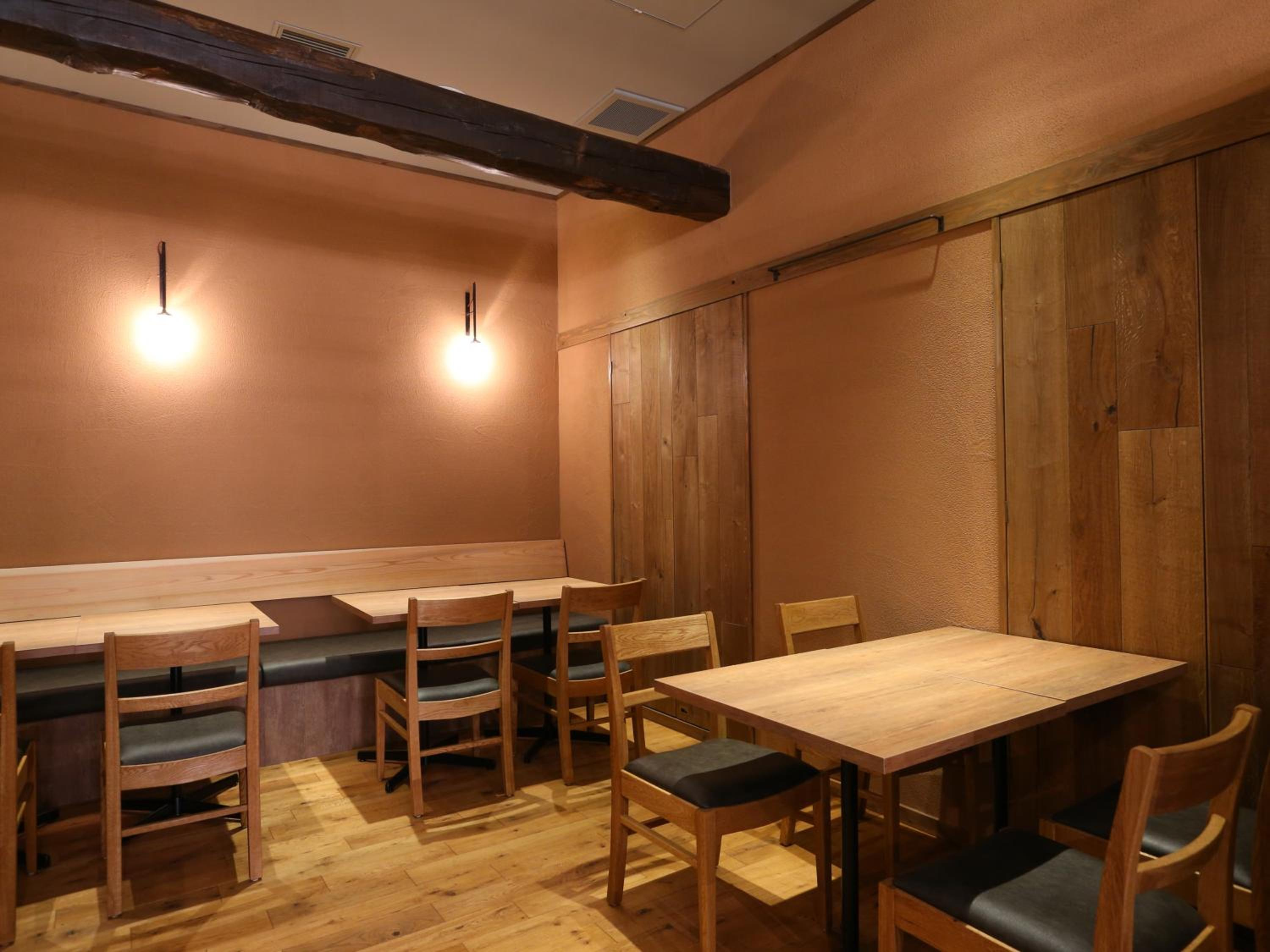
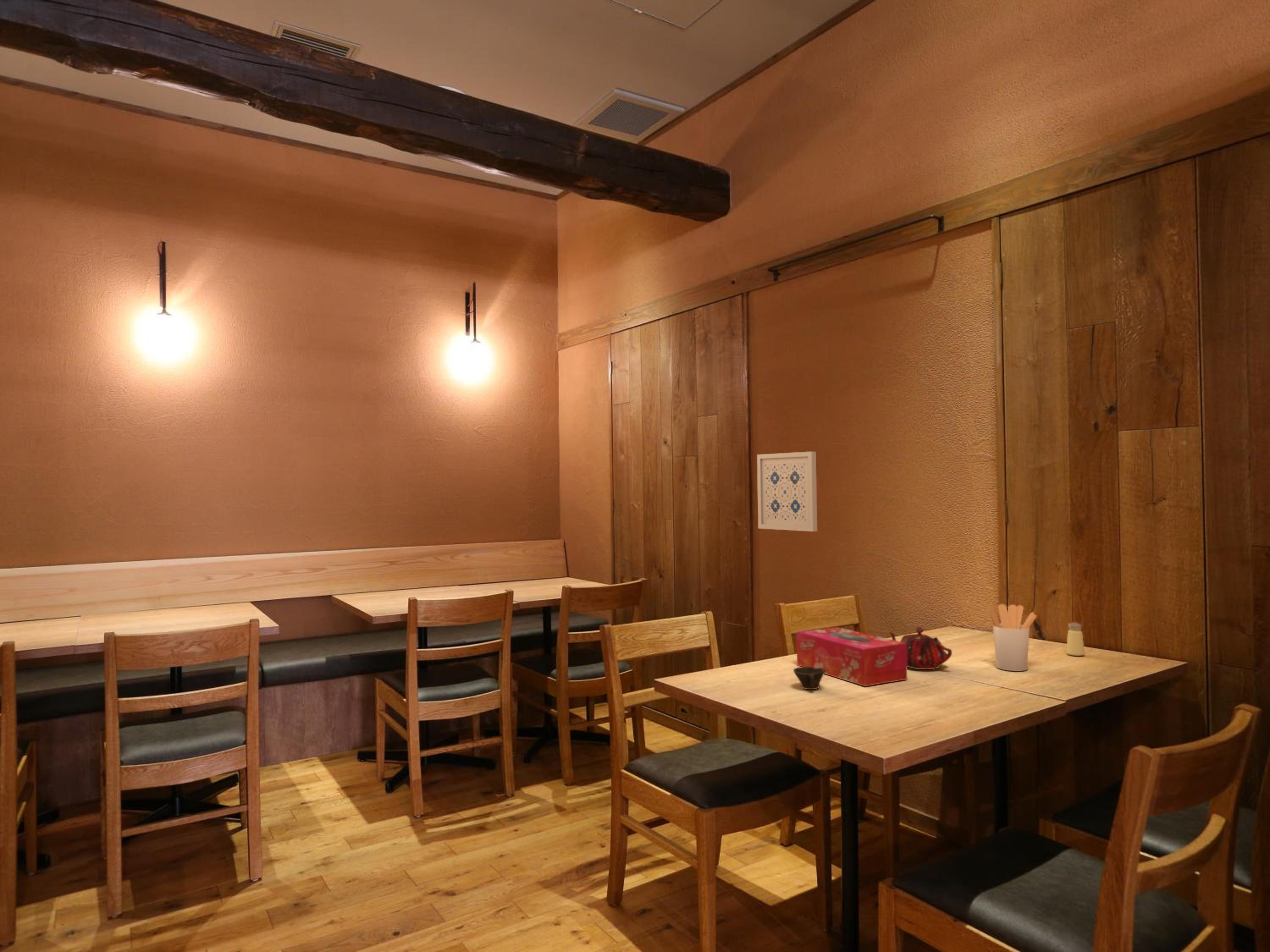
+ tissue box [796,627,908,687]
+ utensil holder [988,604,1037,671]
+ cup [793,666,826,690]
+ teapot [887,626,953,670]
+ saltshaker [1066,622,1085,656]
+ wall art [756,451,818,532]
